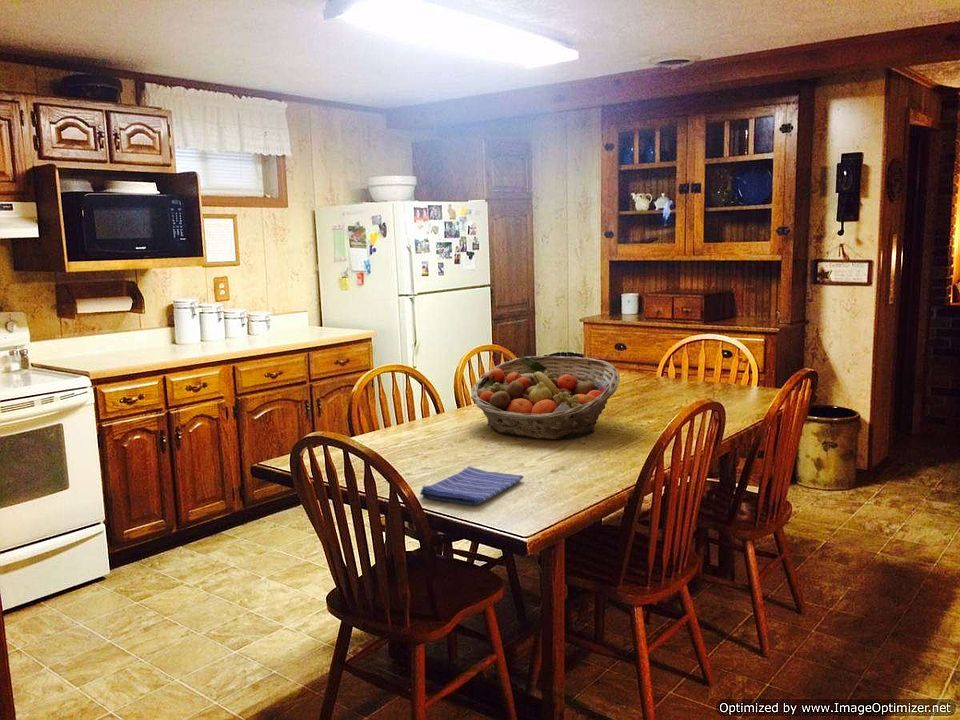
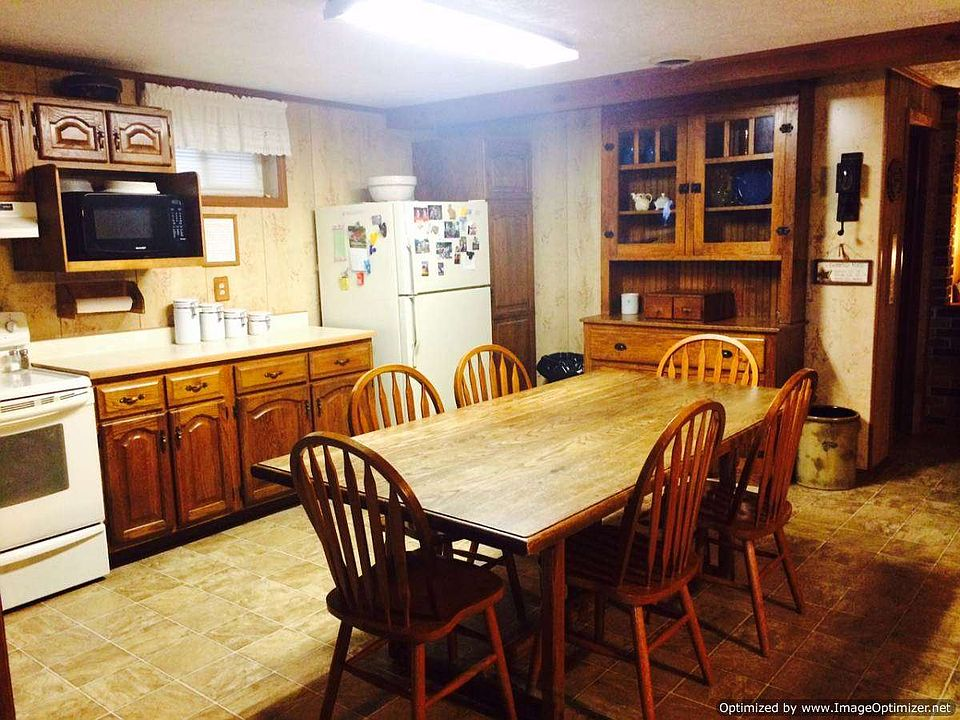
- dish towel [419,465,525,506]
- fruit basket [470,355,621,440]
